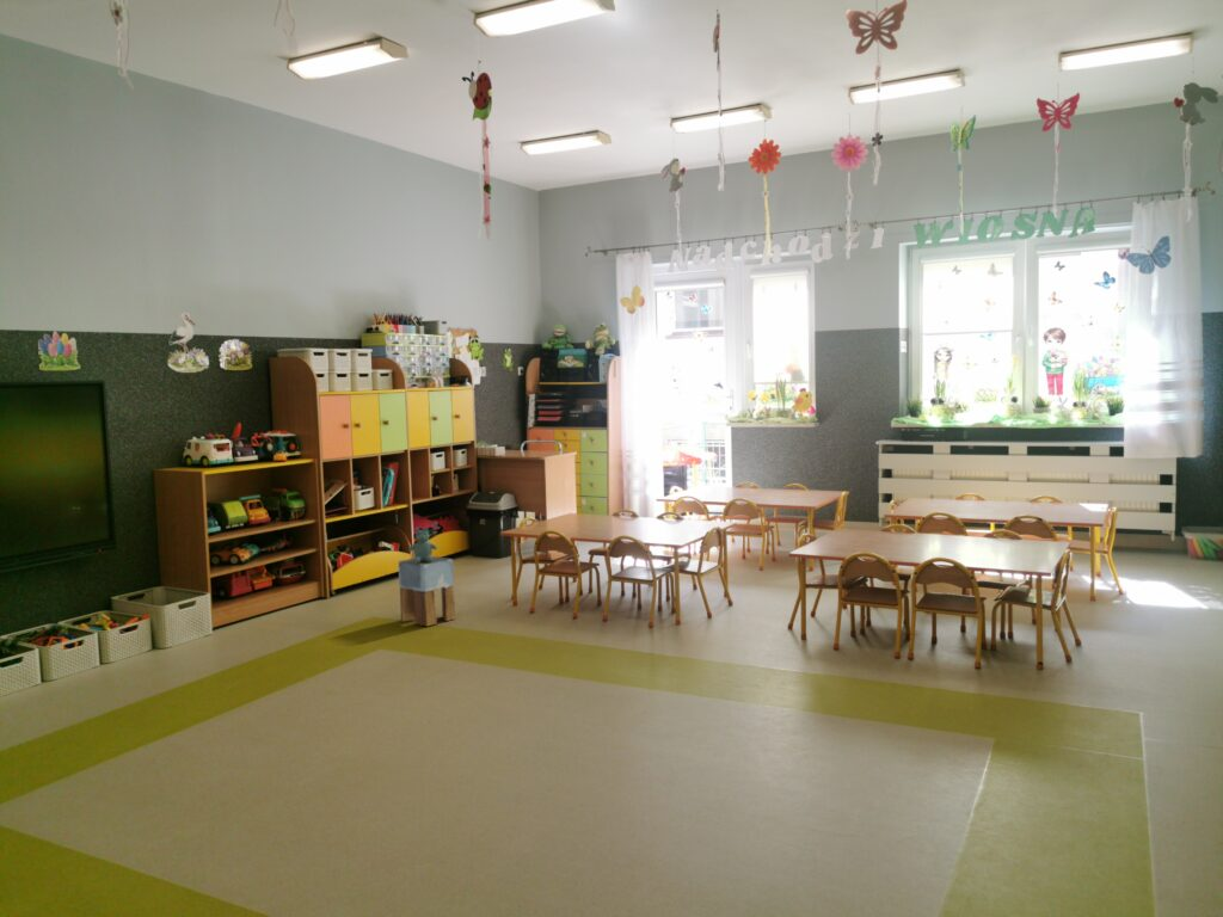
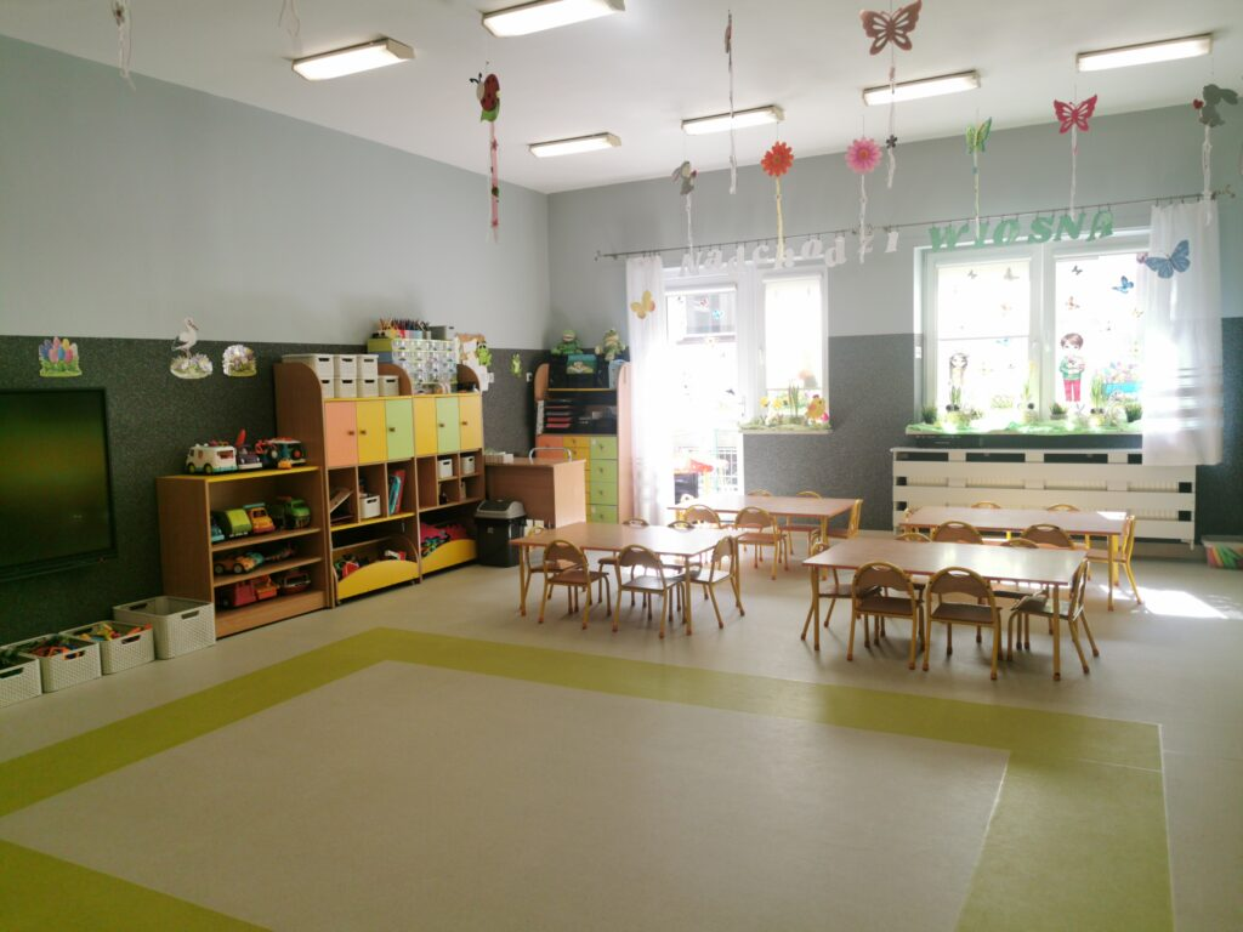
- stool [398,555,456,627]
- stuffed bear [407,525,438,564]
